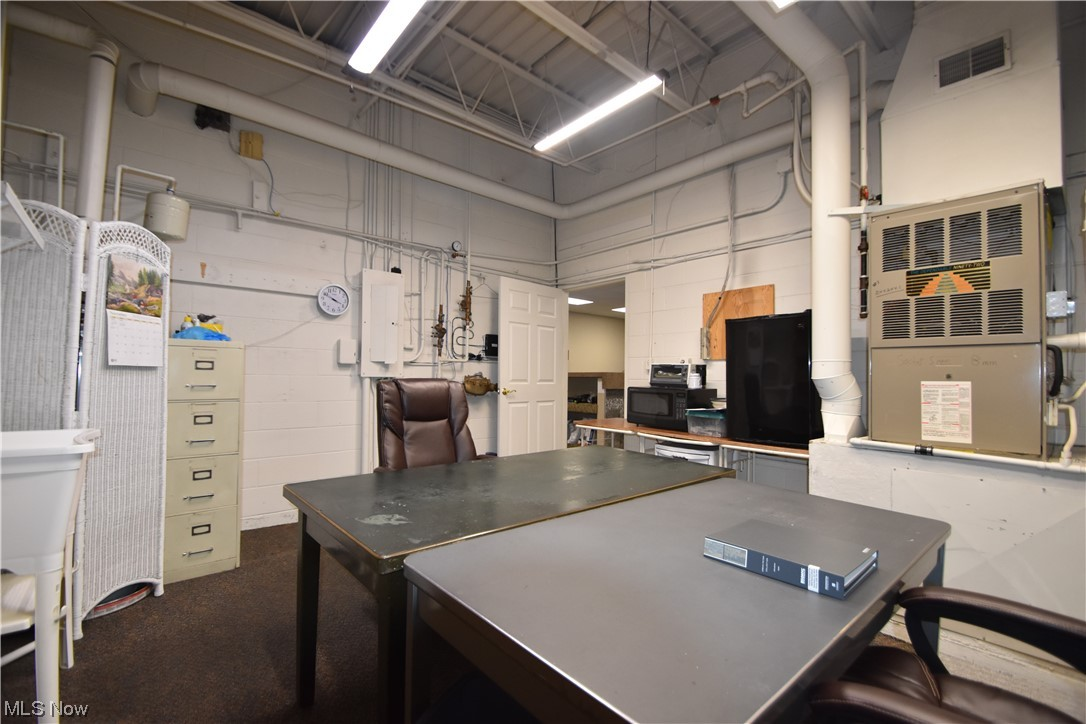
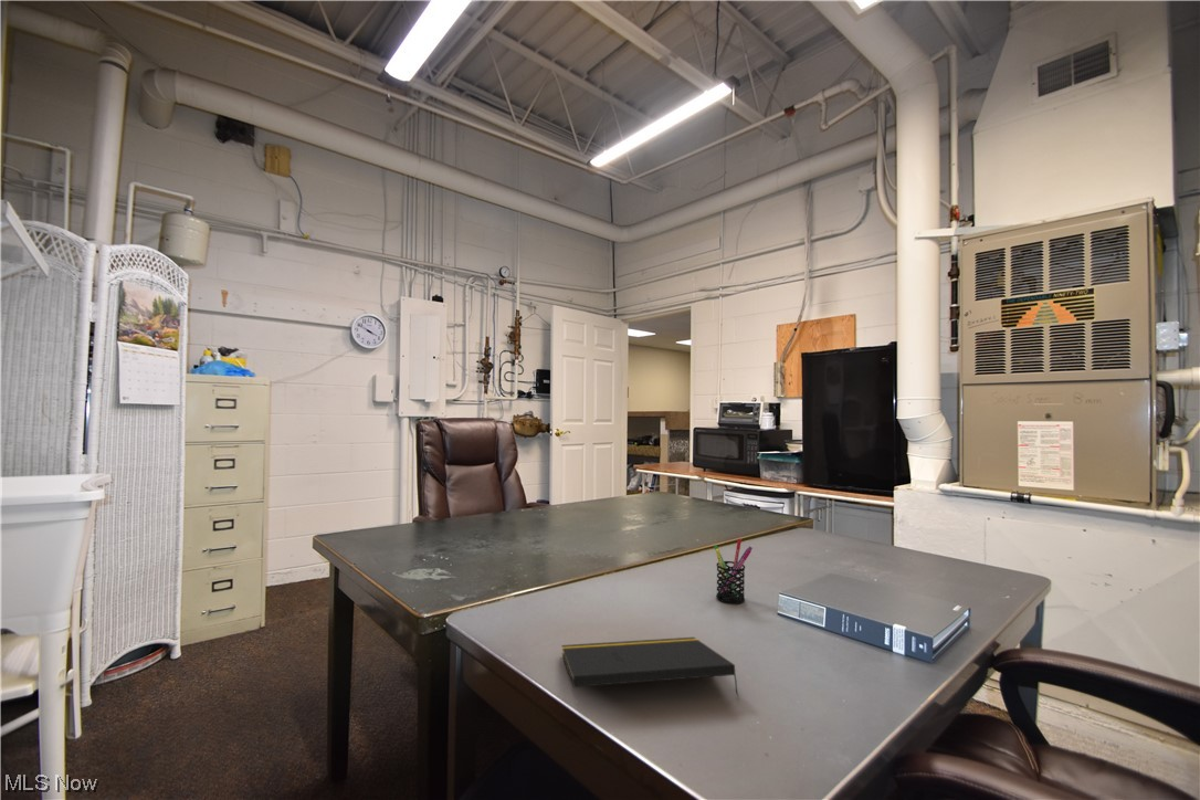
+ pen holder [713,538,754,604]
+ notepad [561,636,740,698]
